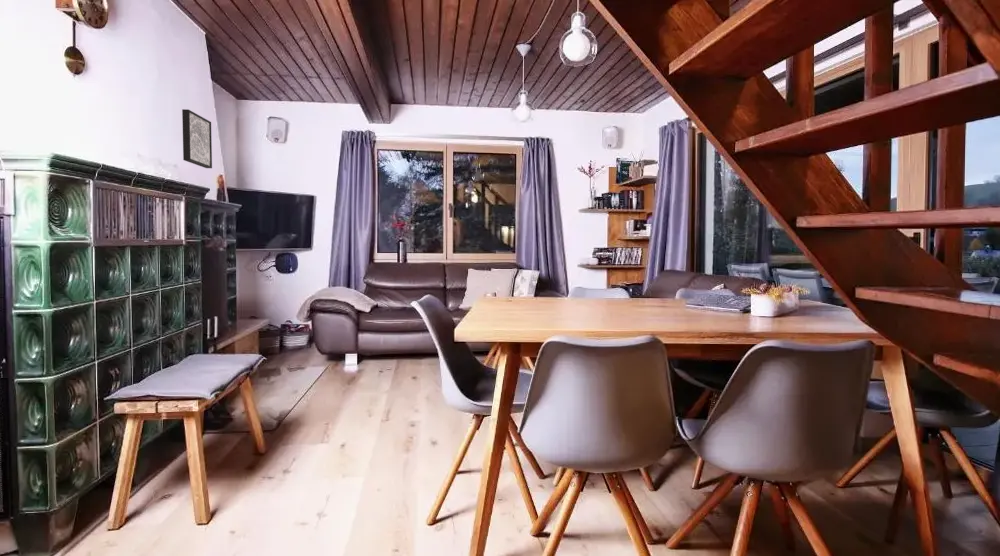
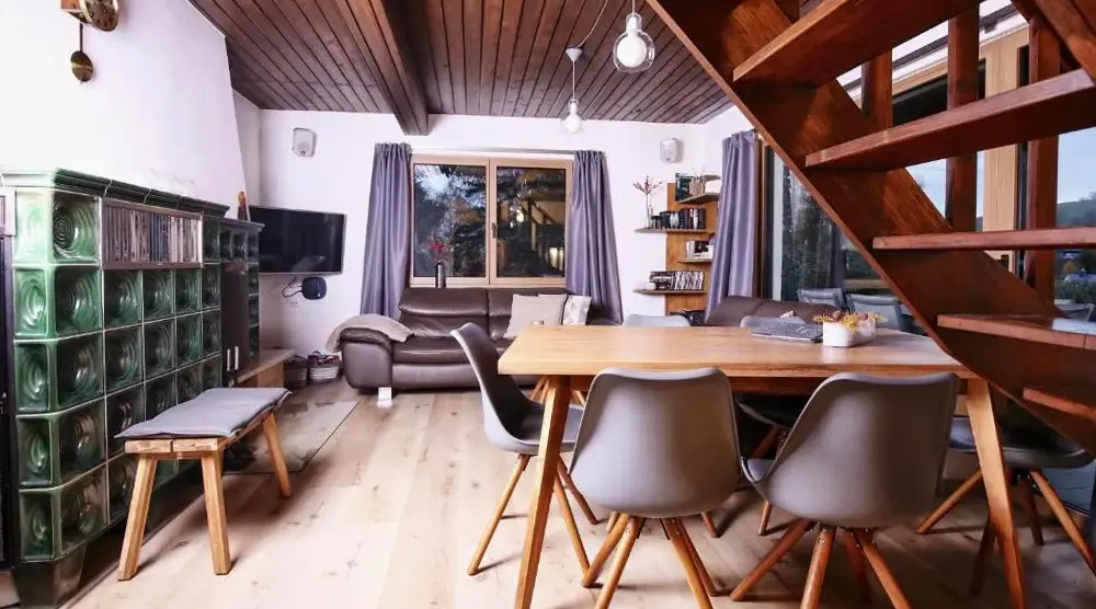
- wall art [181,108,213,169]
